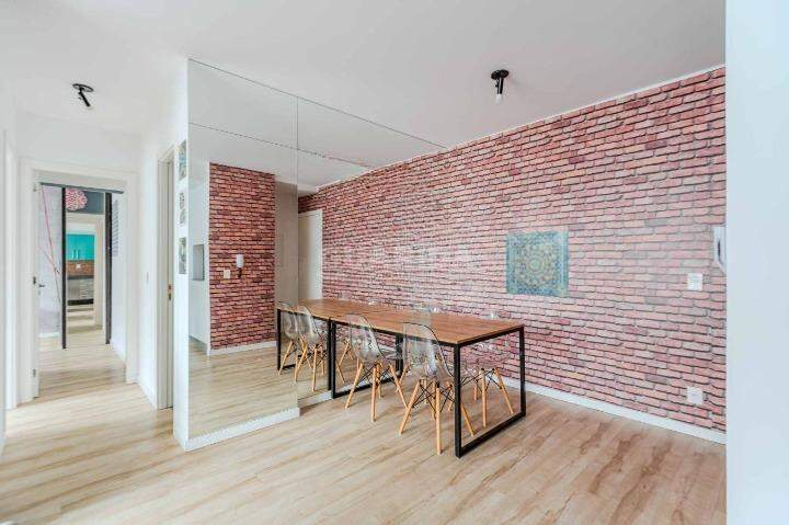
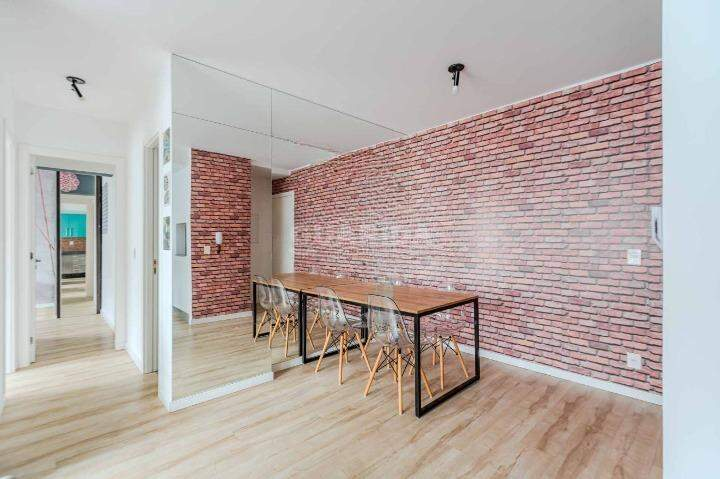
- wall art [505,229,570,298]
